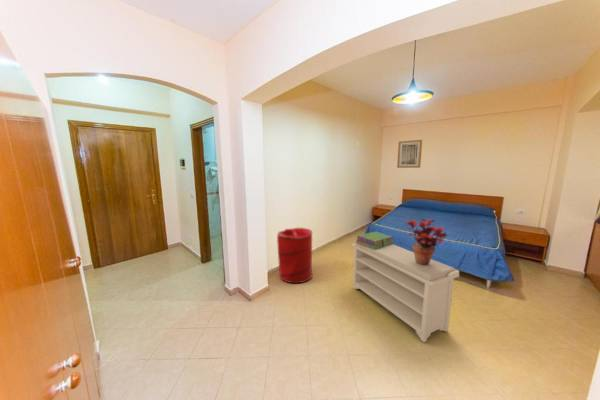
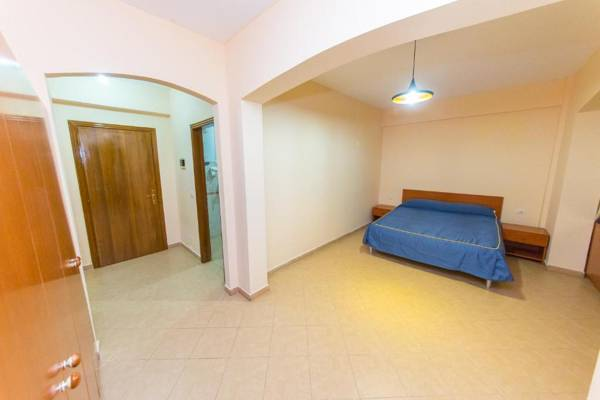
- potted plant [403,217,450,265]
- laundry hamper [276,227,314,284]
- stack of books [355,231,394,250]
- bench [351,240,460,343]
- wall art [396,139,423,169]
